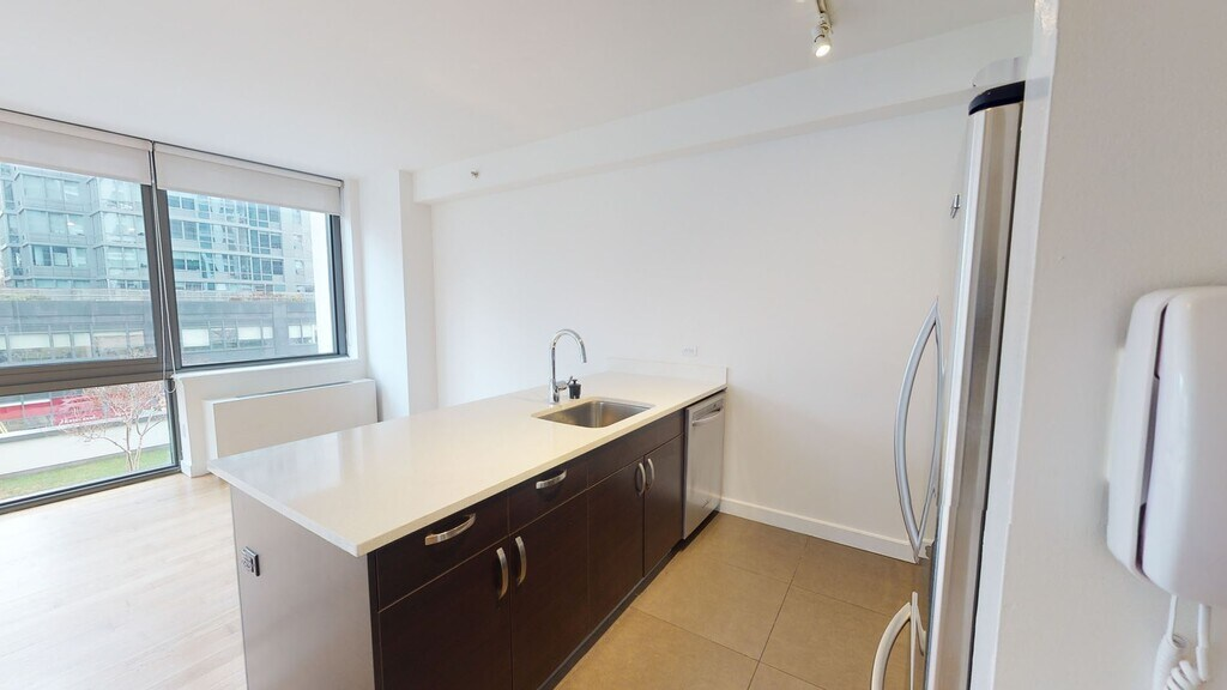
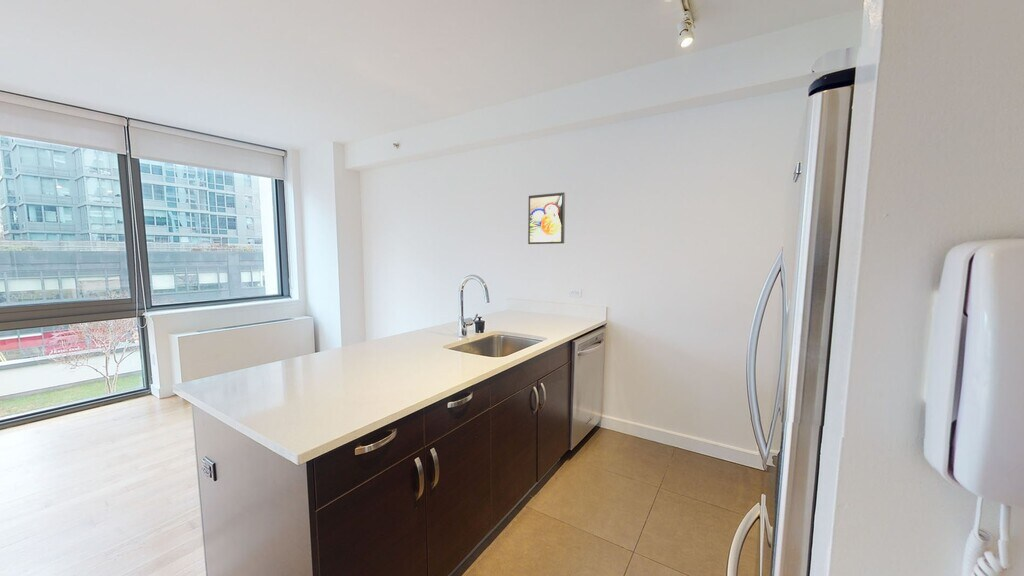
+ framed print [527,191,566,245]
